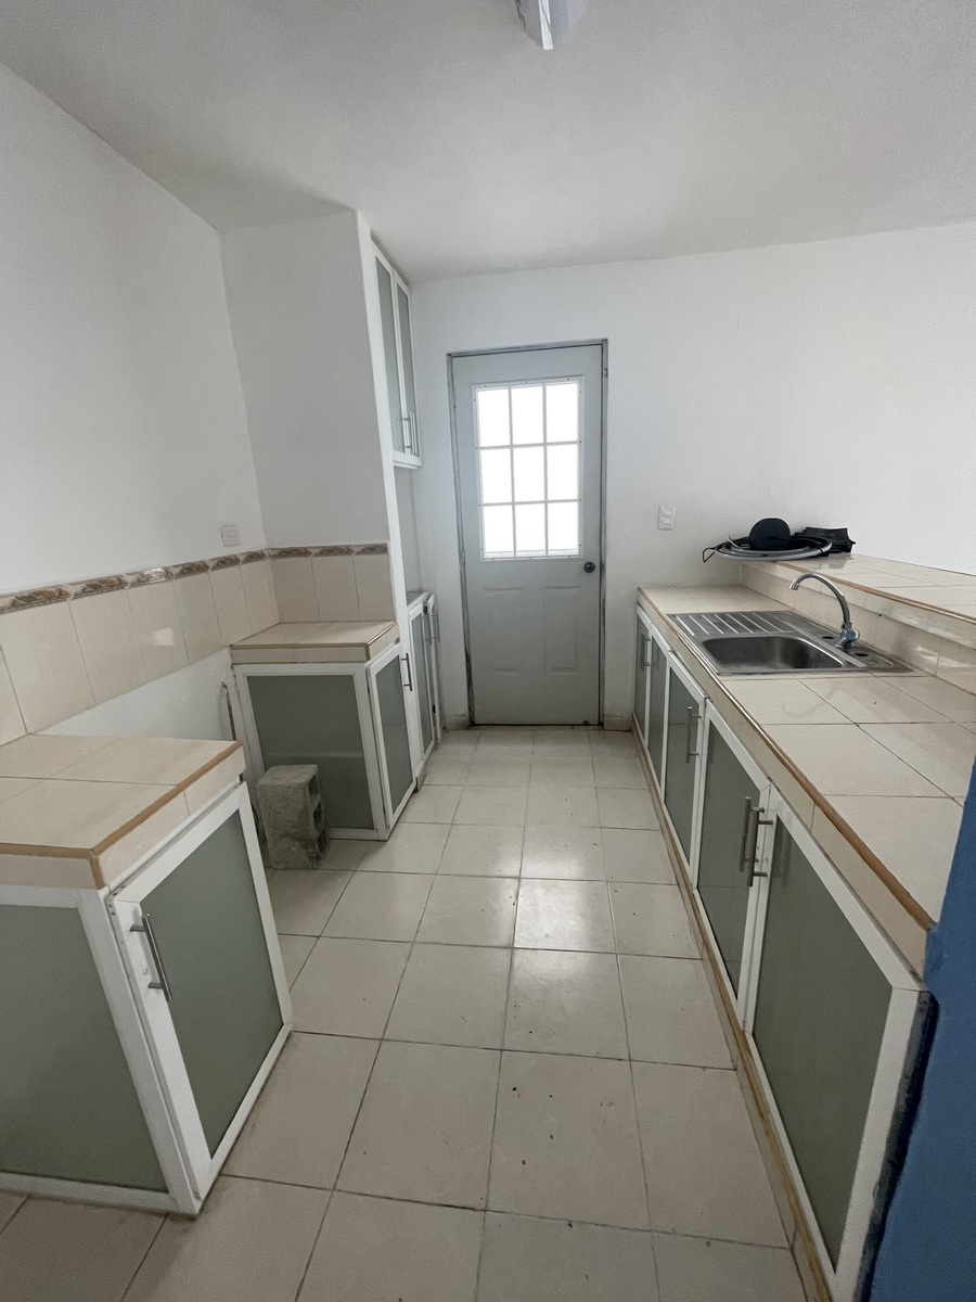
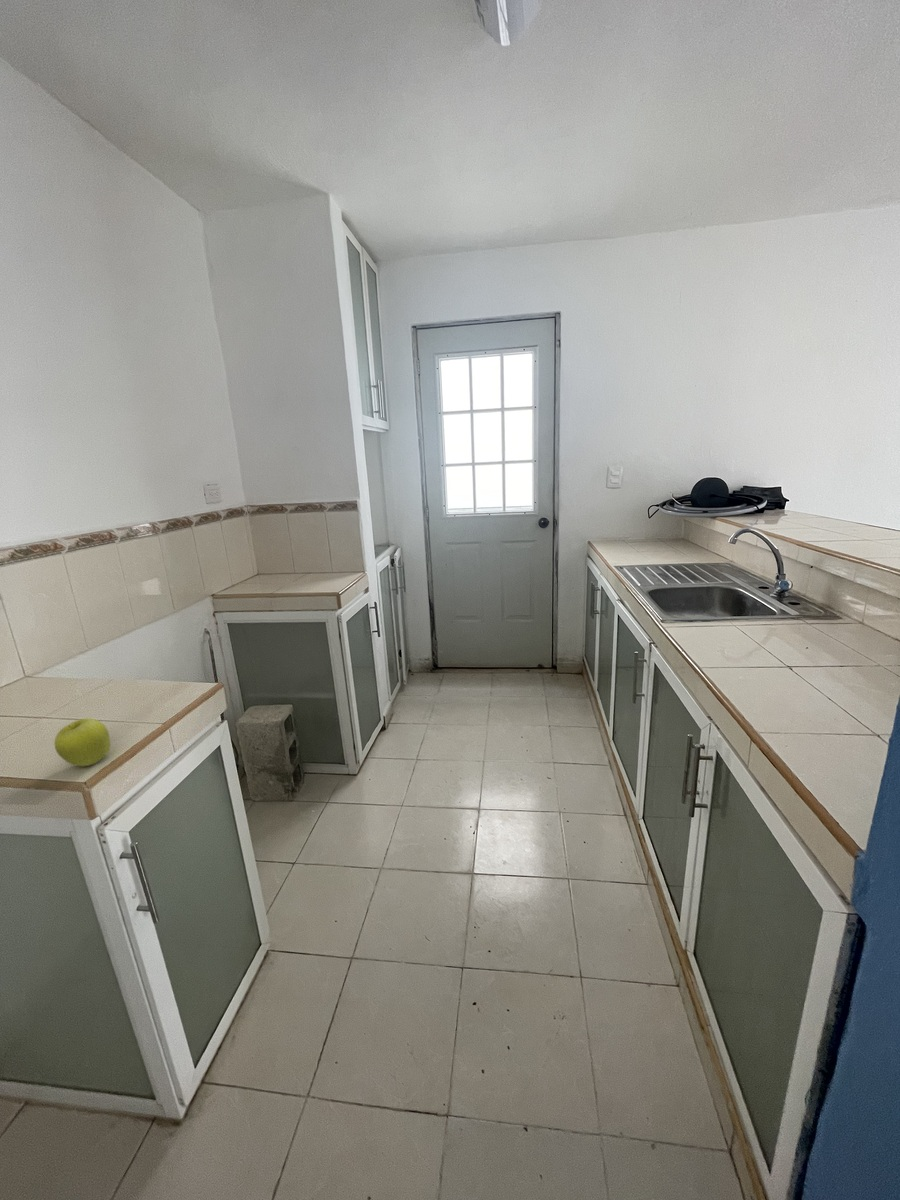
+ fruit [53,717,111,767]
